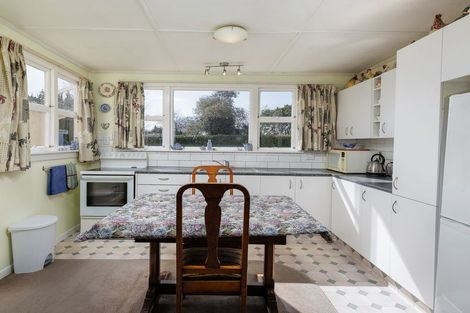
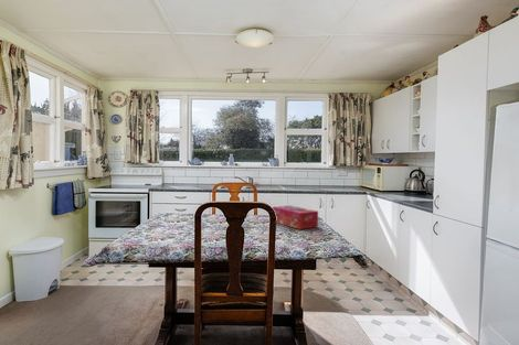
+ tissue box [272,204,319,230]
